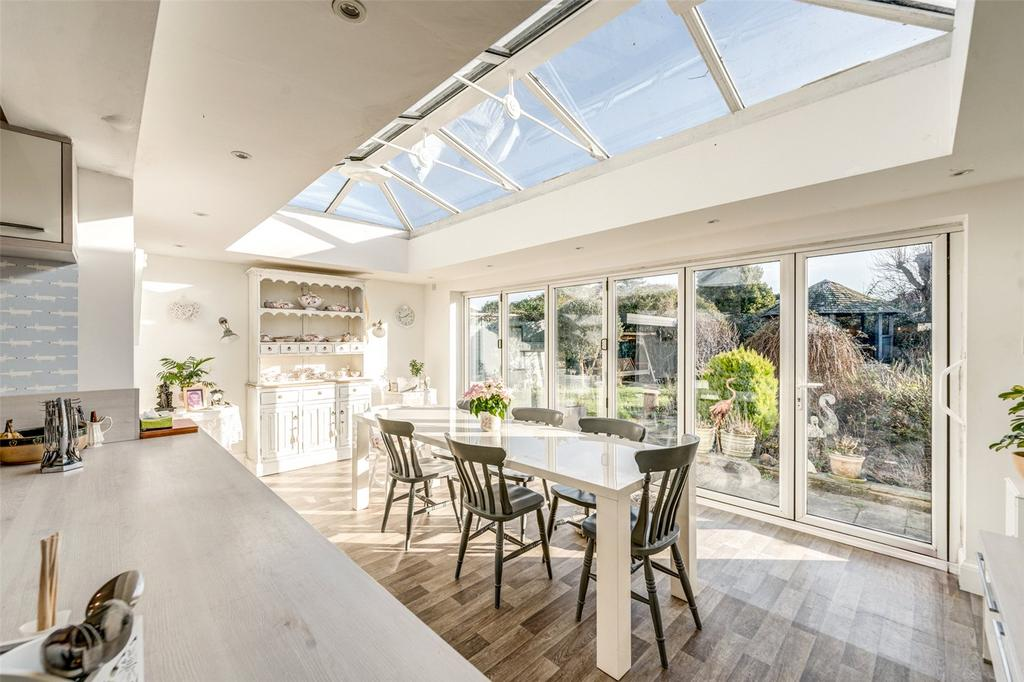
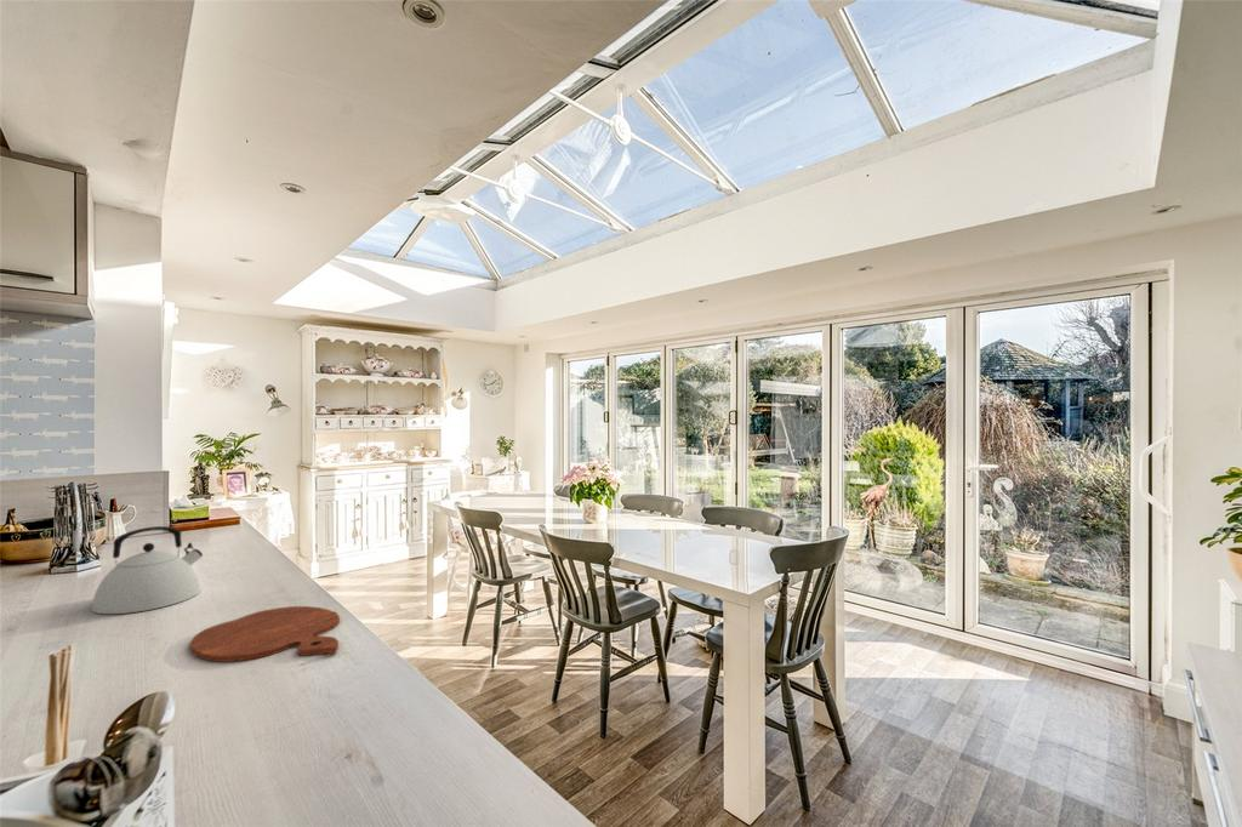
+ cutting board [189,605,341,663]
+ kettle [90,525,204,615]
